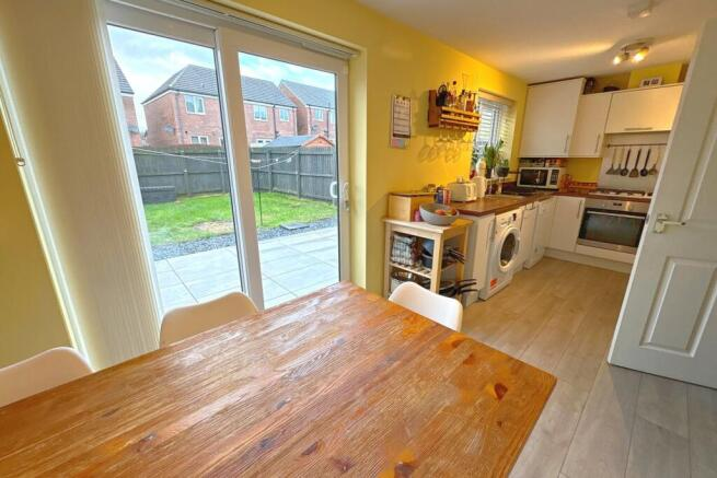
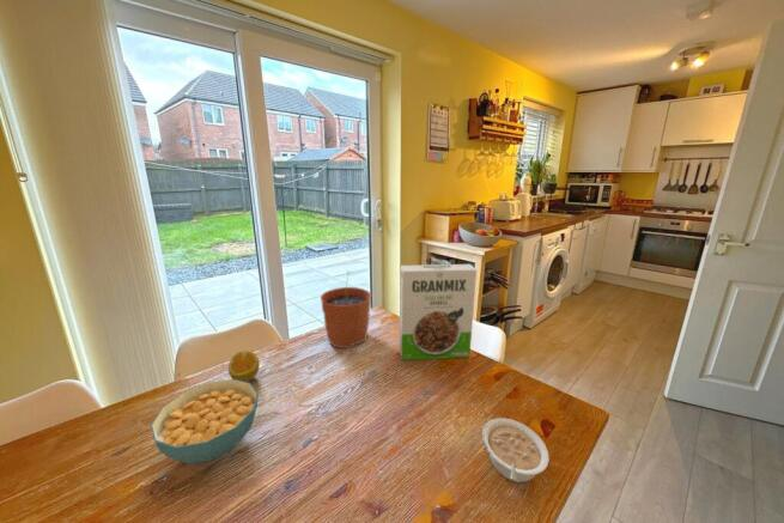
+ legume [481,416,551,484]
+ cereal box [399,263,478,361]
+ cereal bowl [150,378,259,464]
+ fruit [227,349,261,383]
+ plant pot [320,269,372,349]
